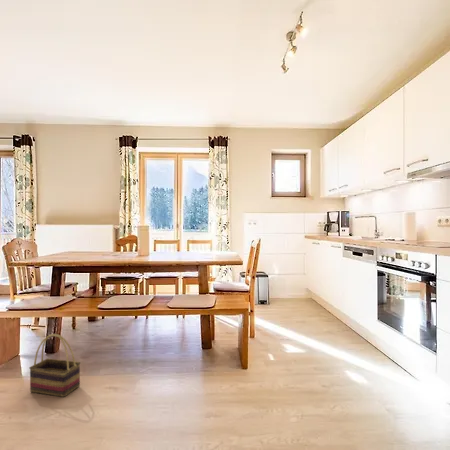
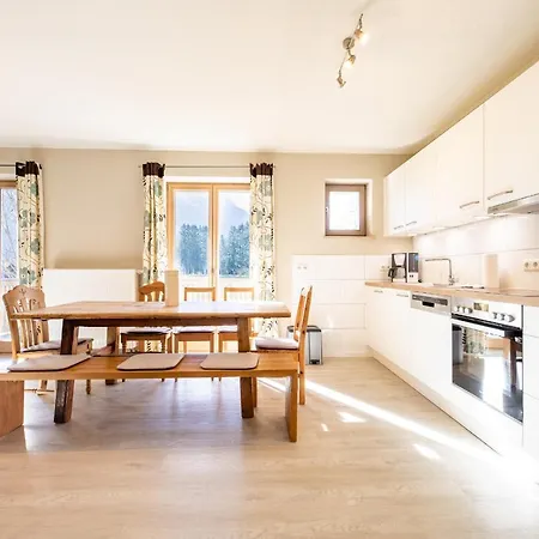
- basket [28,333,81,398]
